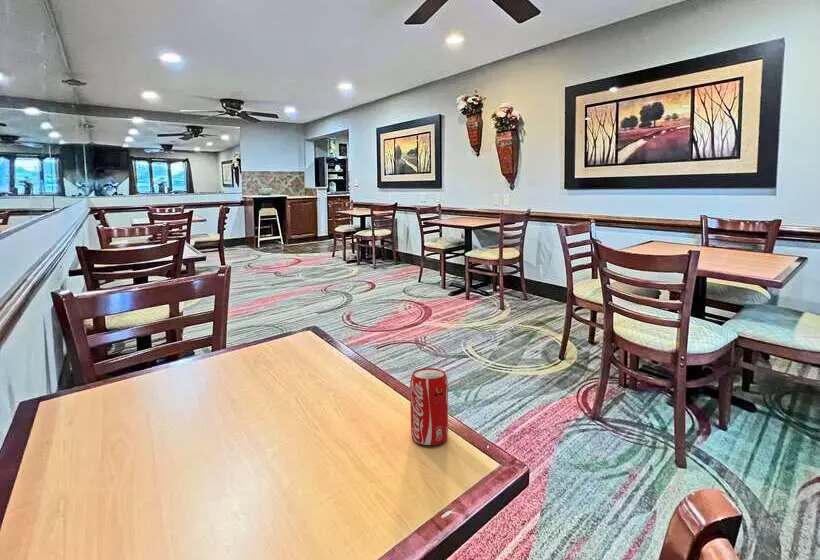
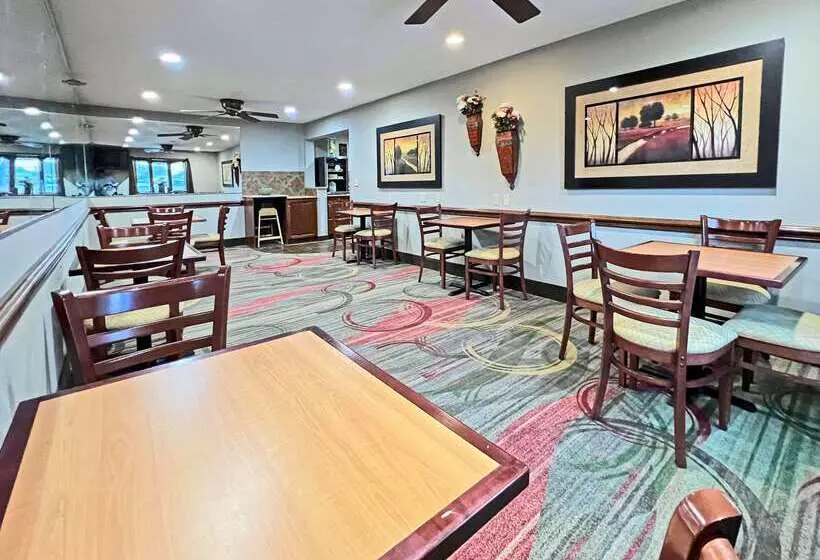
- beverage can [409,367,449,446]
